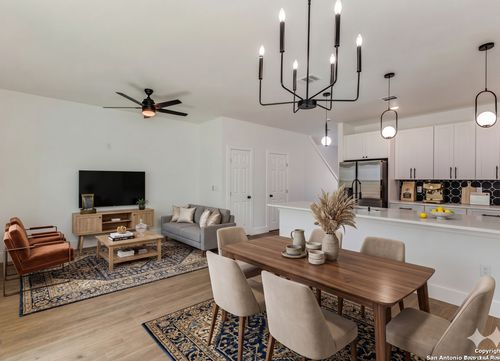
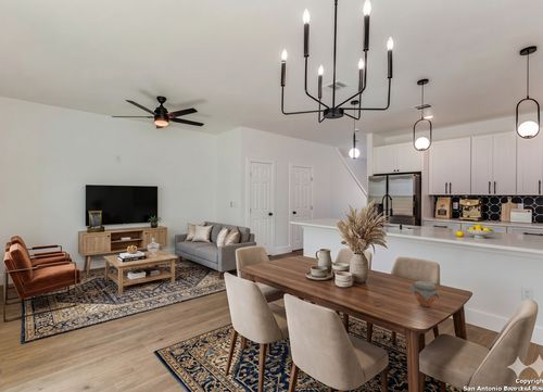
+ jar [408,280,440,308]
